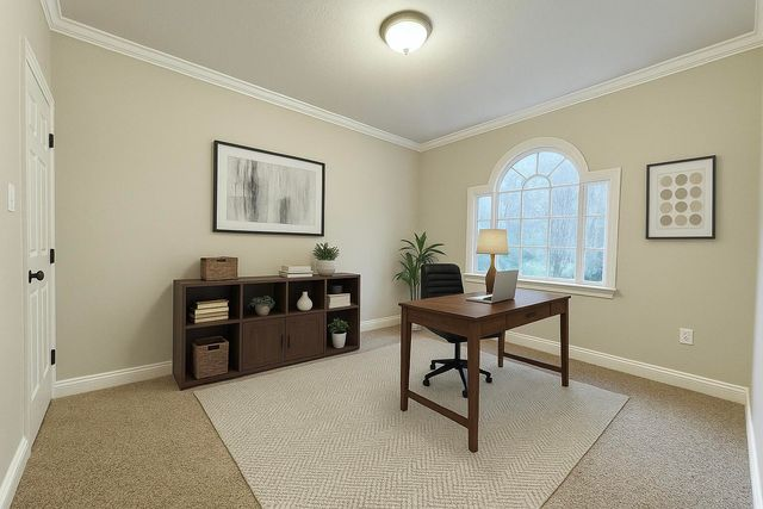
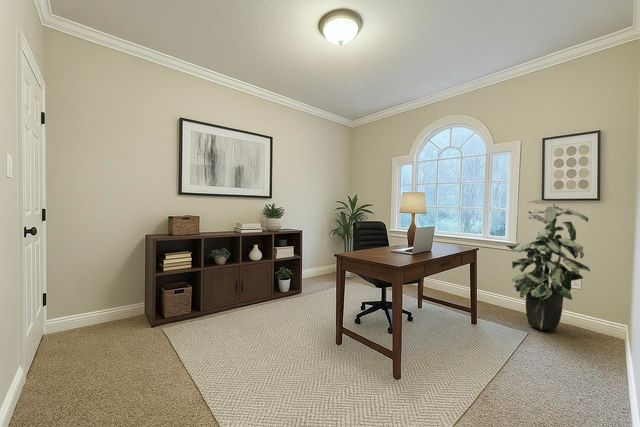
+ indoor plant [505,199,591,332]
